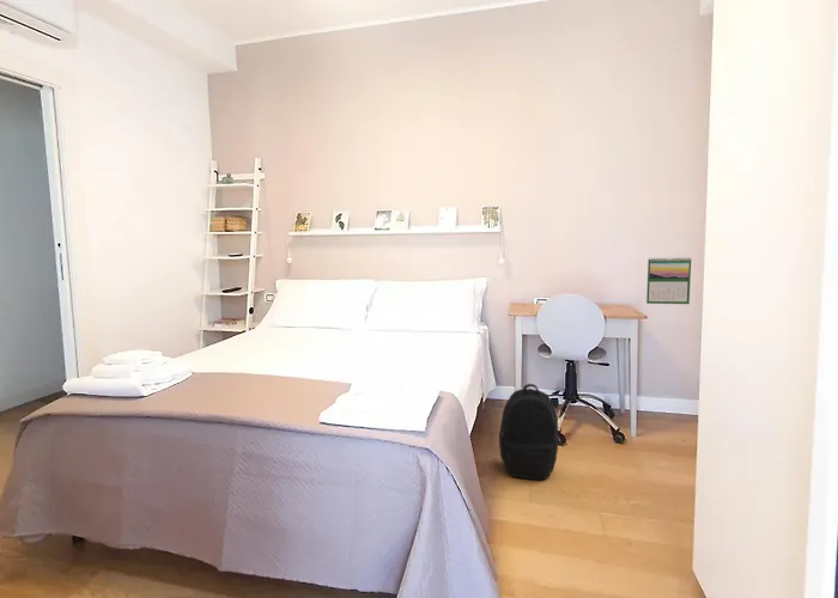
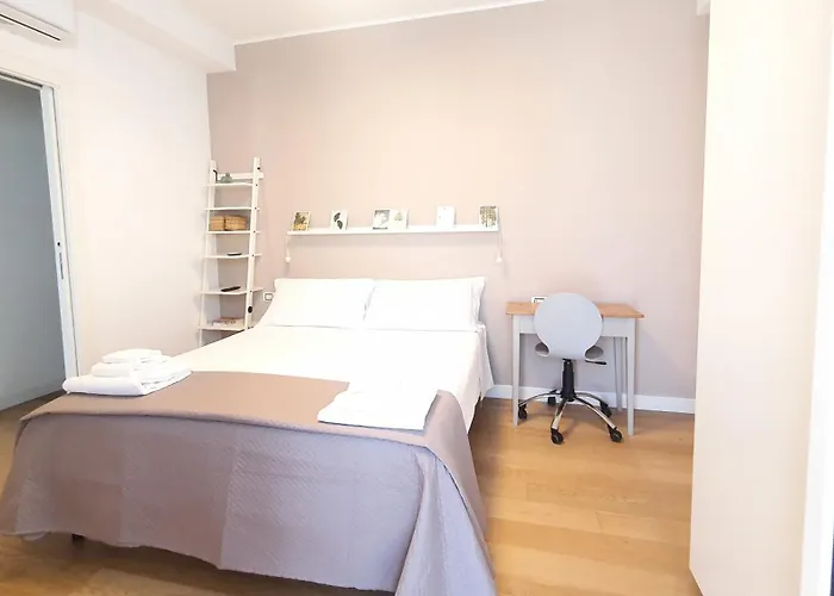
- calendar [645,256,692,305]
- backpack [498,383,560,481]
